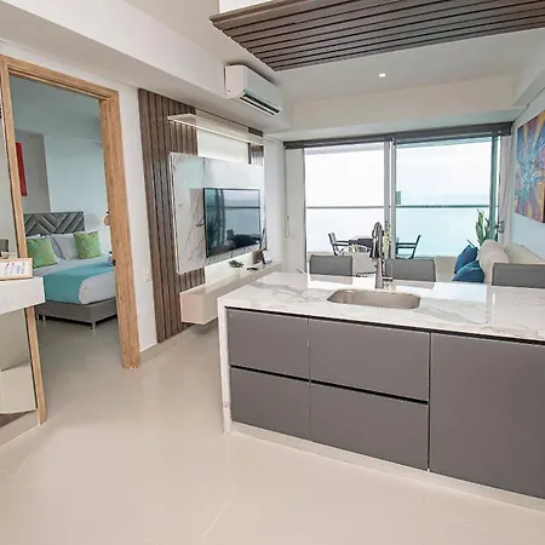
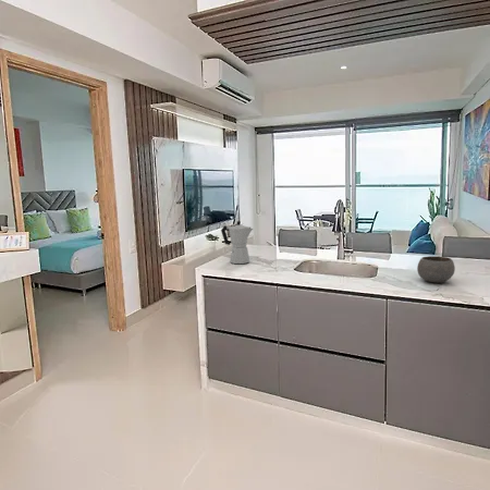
+ bowl [416,255,456,284]
+ moka pot [220,220,255,265]
